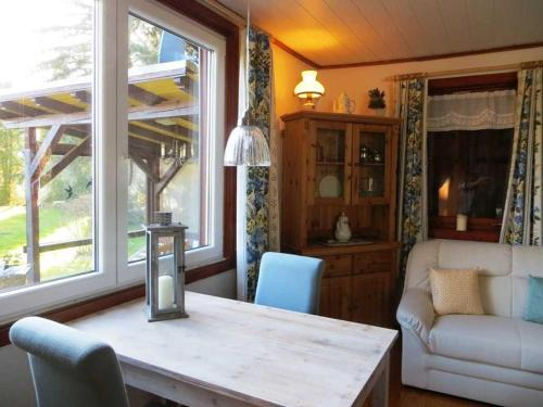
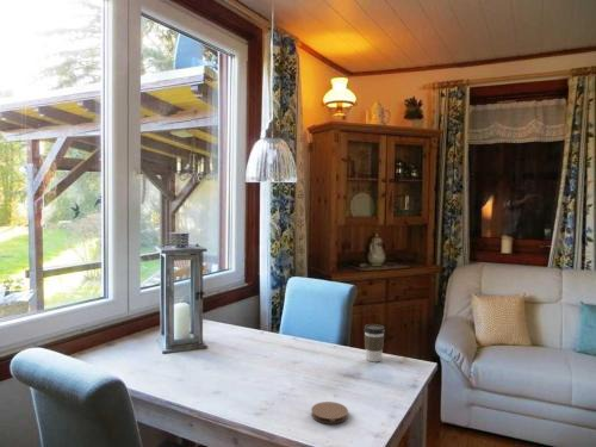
+ coaster [310,401,349,426]
+ coffee cup [362,323,386,362]
